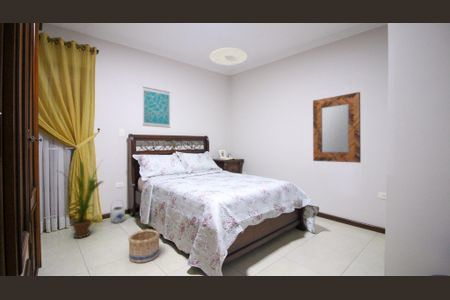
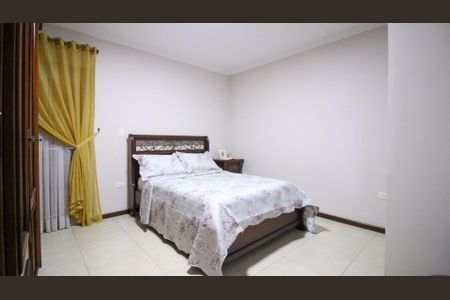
- teapot [109,198,128,224]
- wall art [142,86,171,129]
- house plant [57,157,105,239]
- home mirror [312,91,362,164]
- ceiling light [209,47,248,66]
- basket [128,229,161,264]
